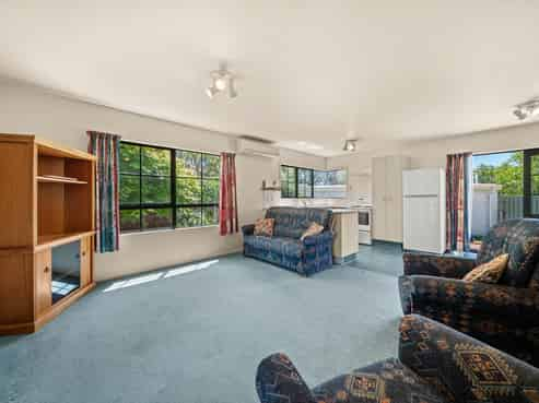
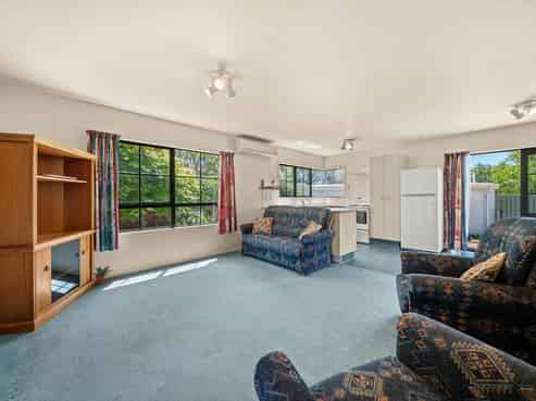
+ potted plant [91,265,113,285]
